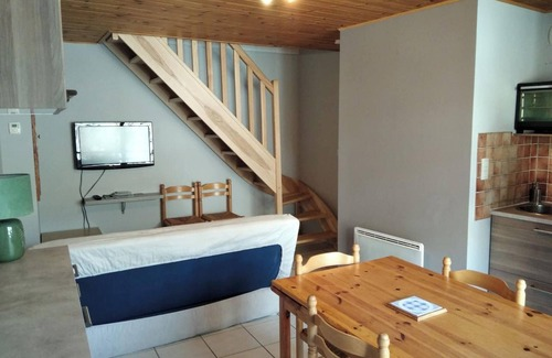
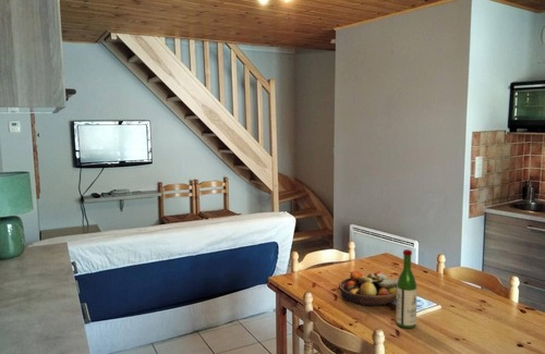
+ wine bottle [395,248,419,329]
+ fruit bowl [338,270,399,307]
